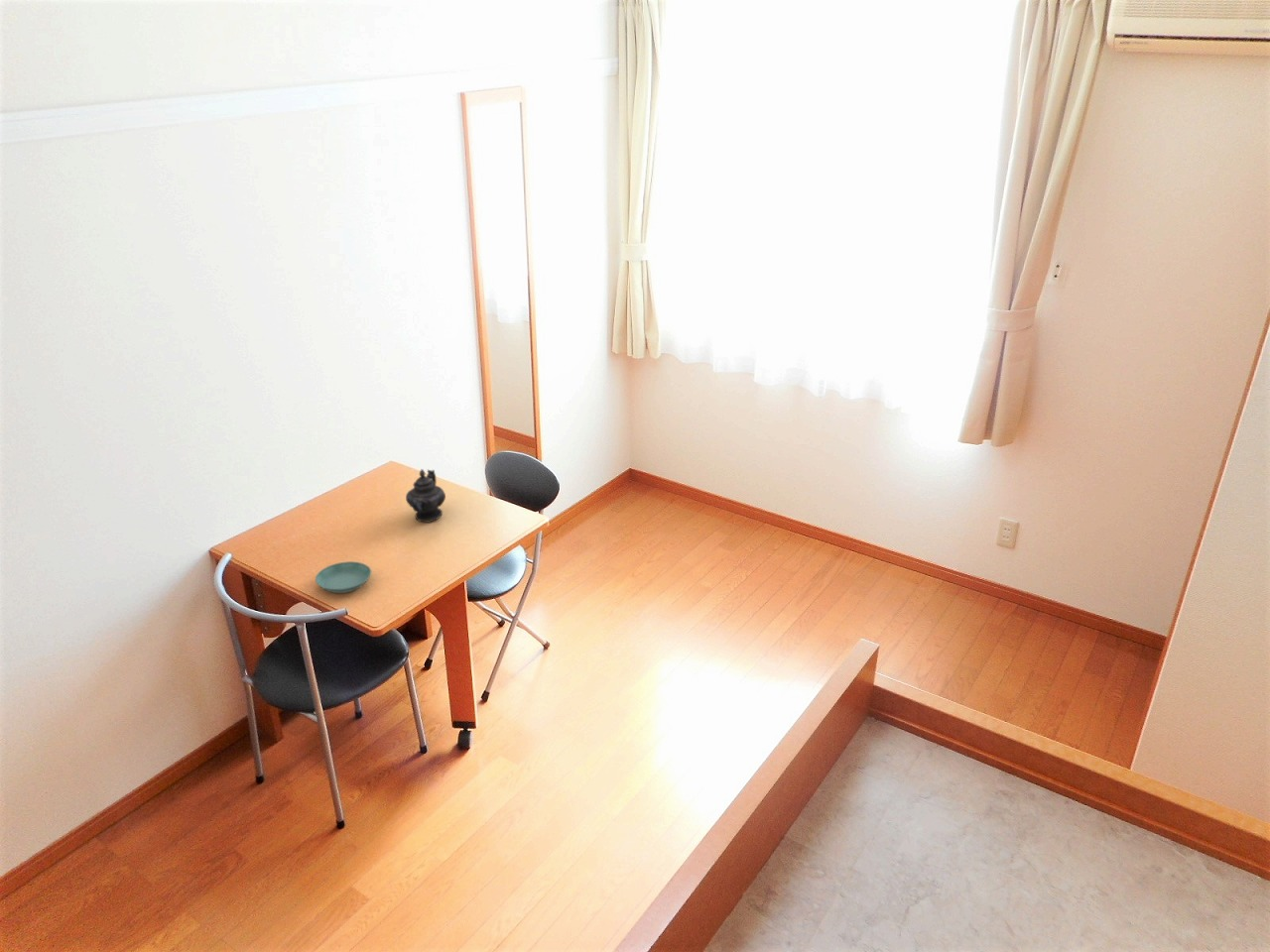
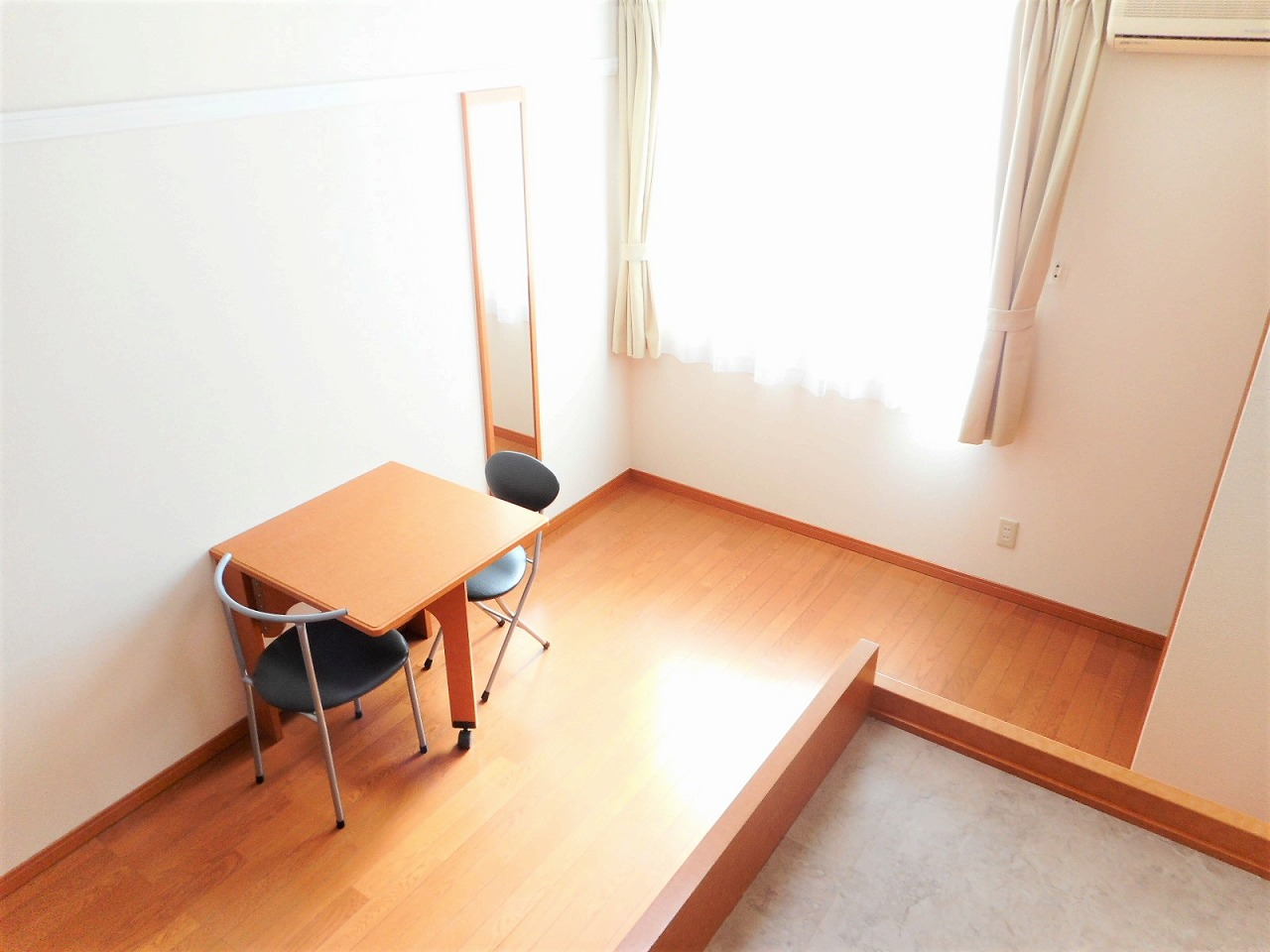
- teapot [405,468,446,524]
- saucer [315,560,372,594]
